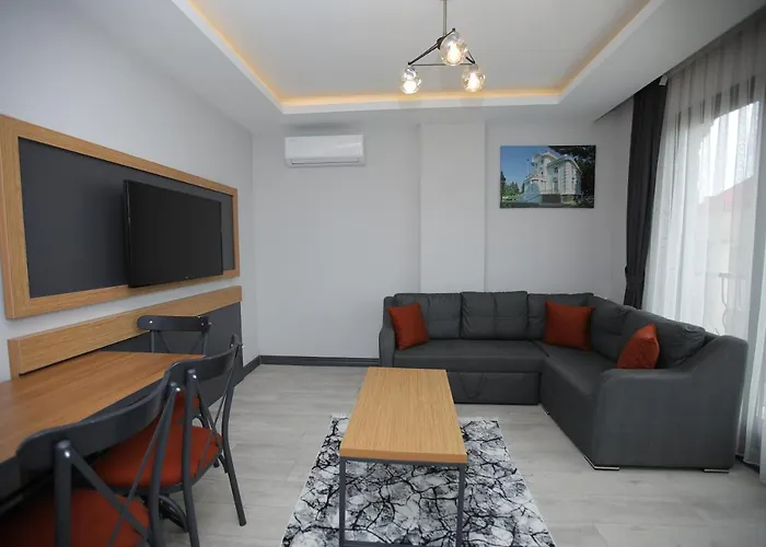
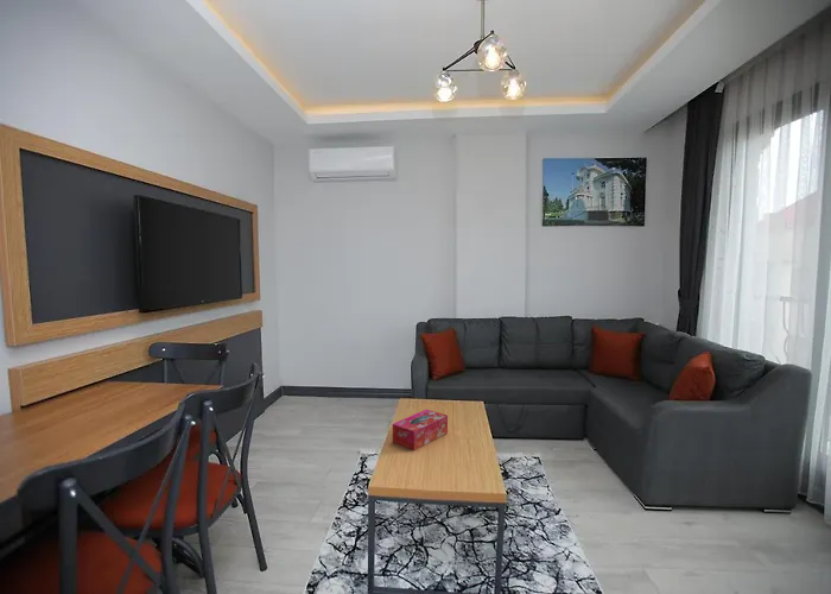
+ tissue box [392,409,449,451]
